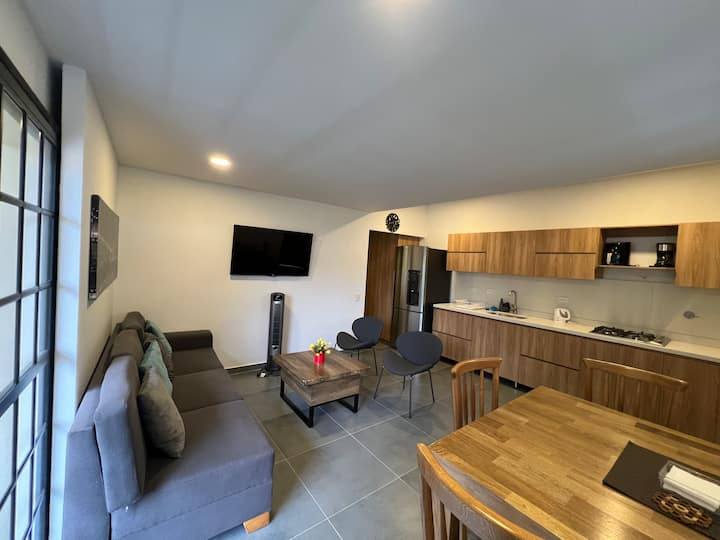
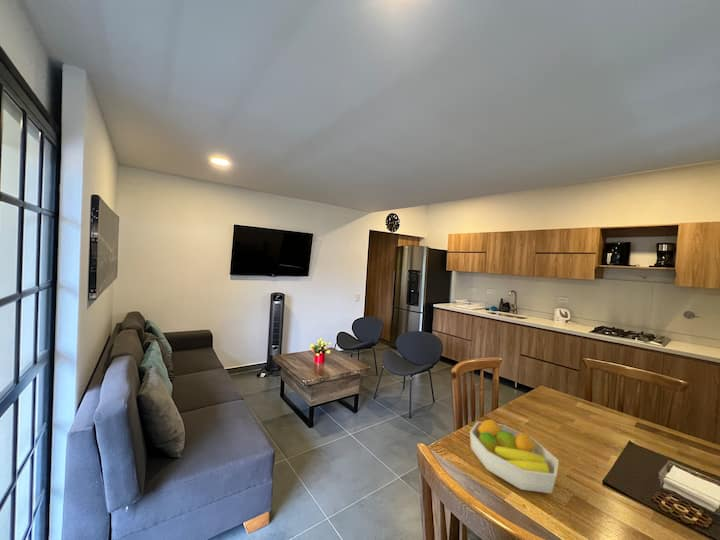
+ fruit bowl [469,418,560,495]
